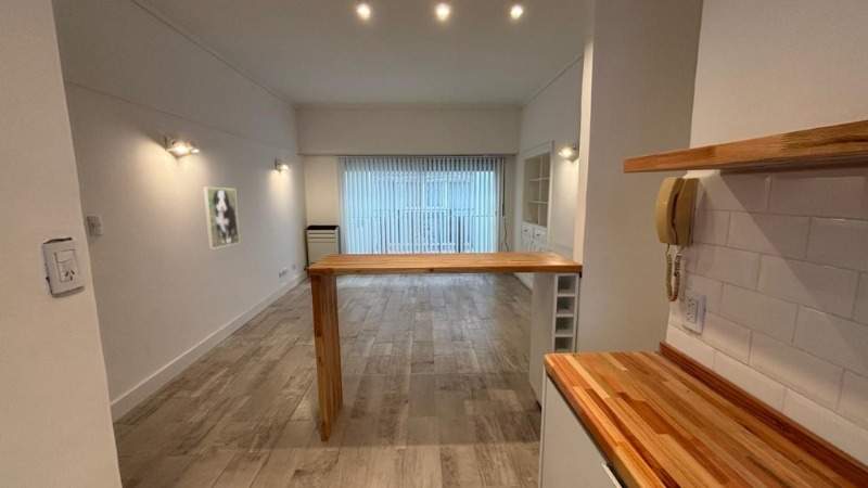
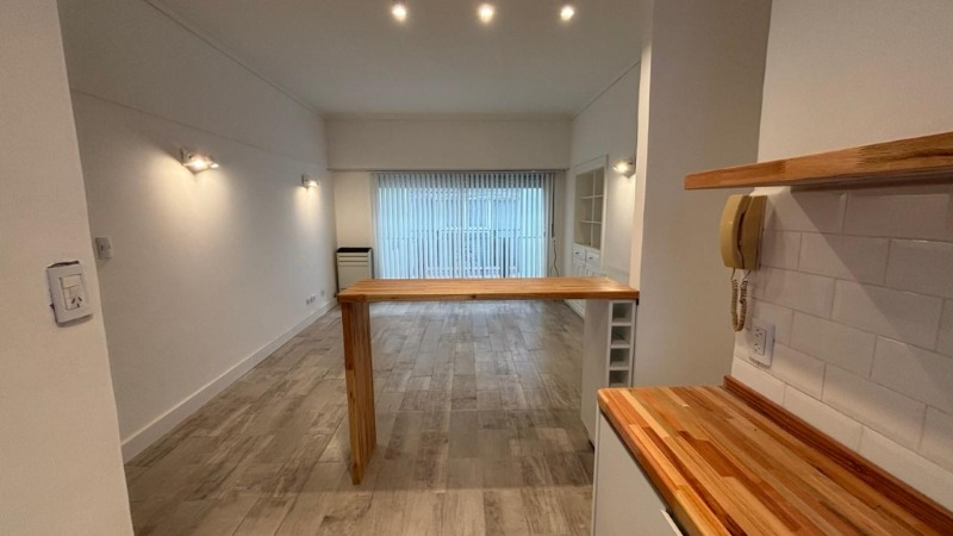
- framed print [202,187,241,251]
